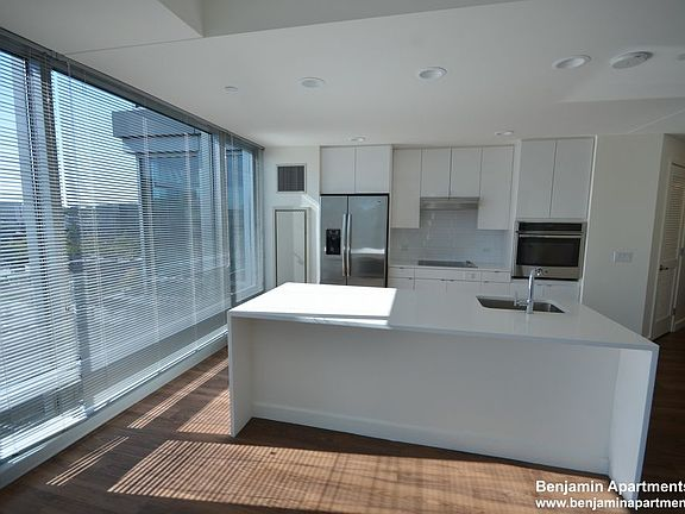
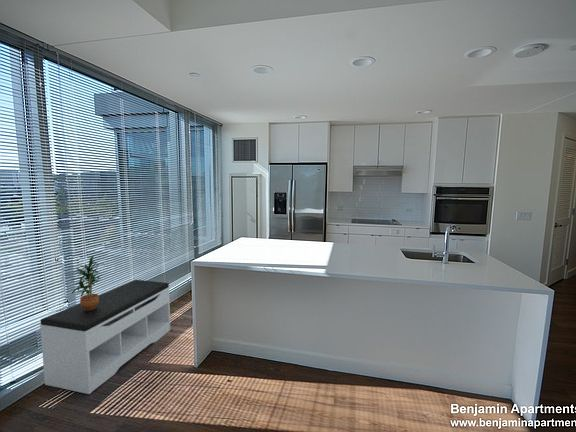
+ bench [39,279,171,395]
+ potted plant [71,255,105,311]
